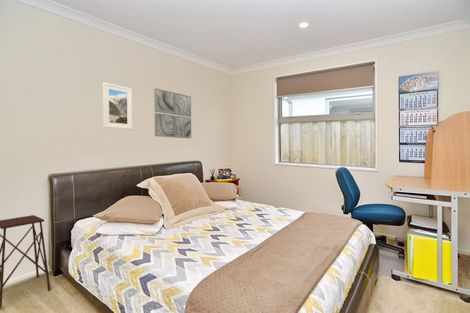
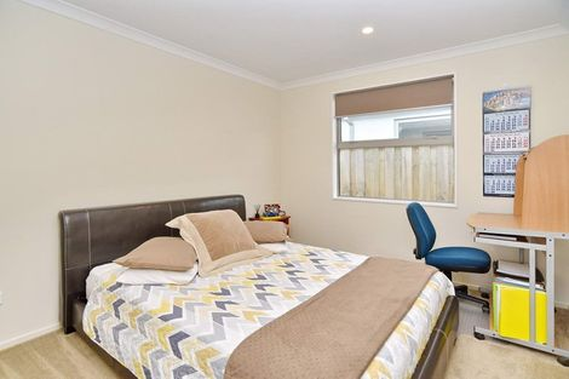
- wall art [153,87,192,139]
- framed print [102,81,133,130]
- side table [0,214,51,309]
